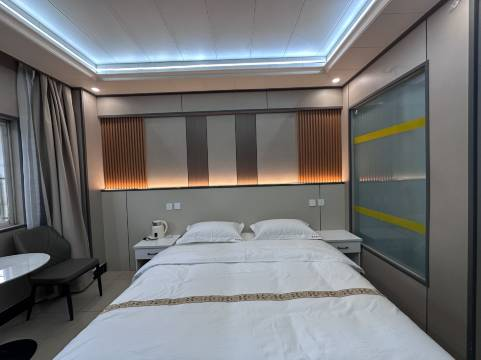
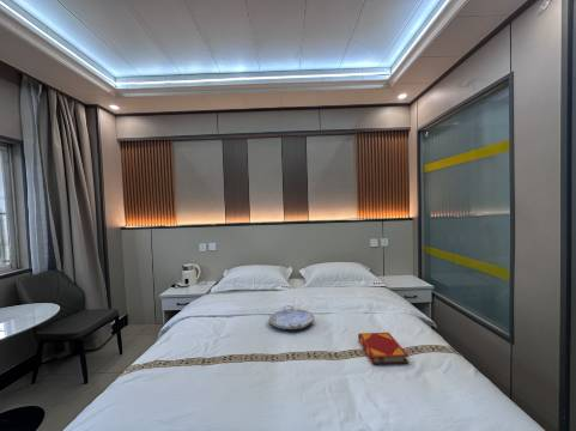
+ serving tray [268,304,315,330]
+ hardback book [357,332,410,365]
